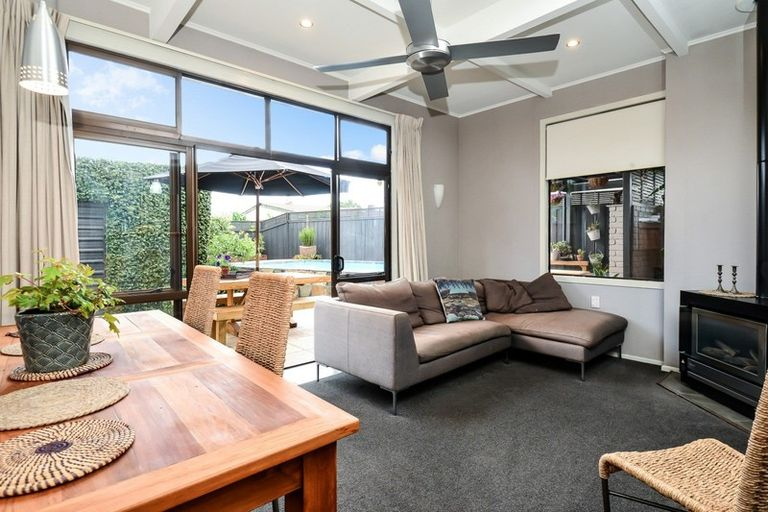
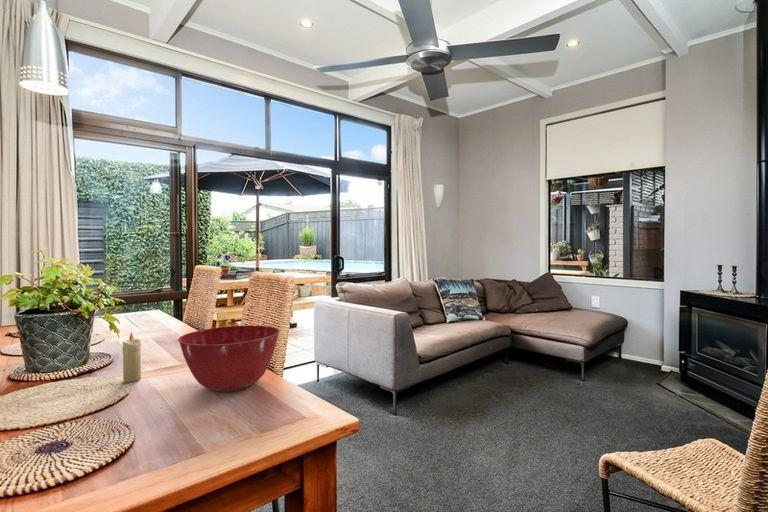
+ candle [121,331,142,383]
+ mixing bowl [177,324,281,393]
